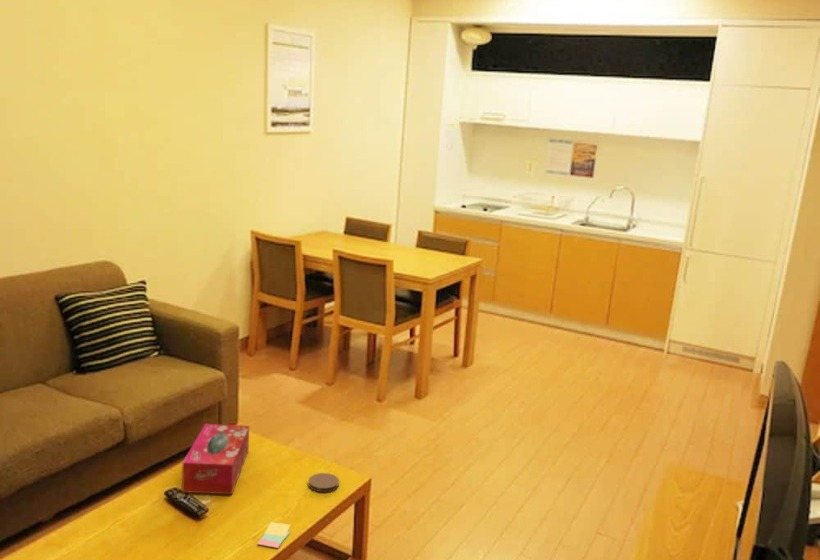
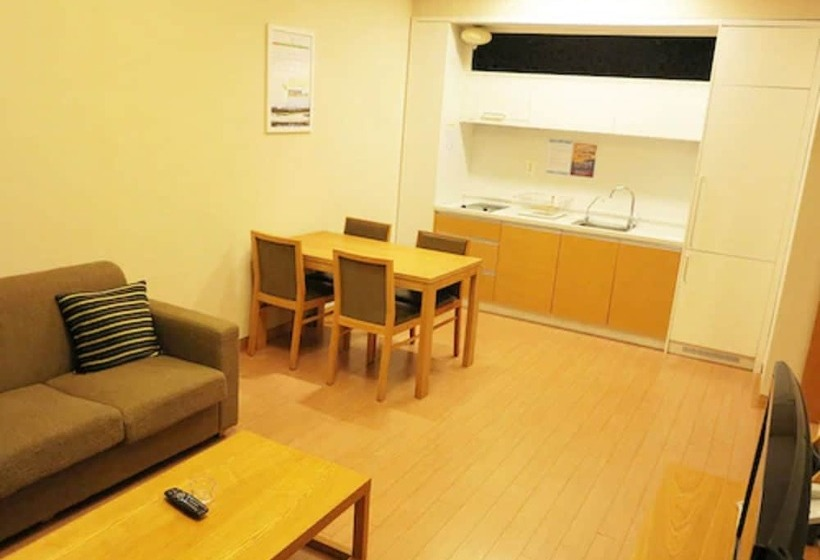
- sticky notes [257,521,292,549]
- tissue box [181,423,250,495]
- coaster [307,472,340,493]
